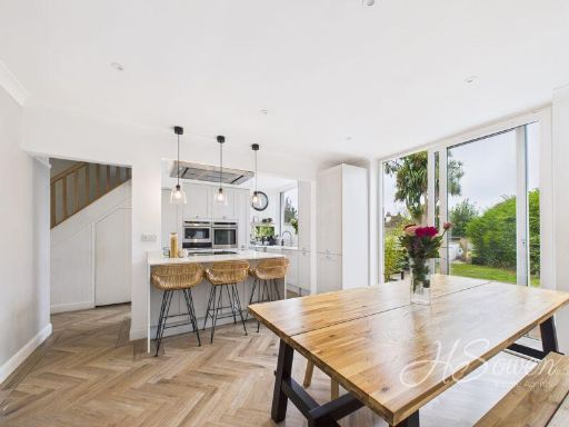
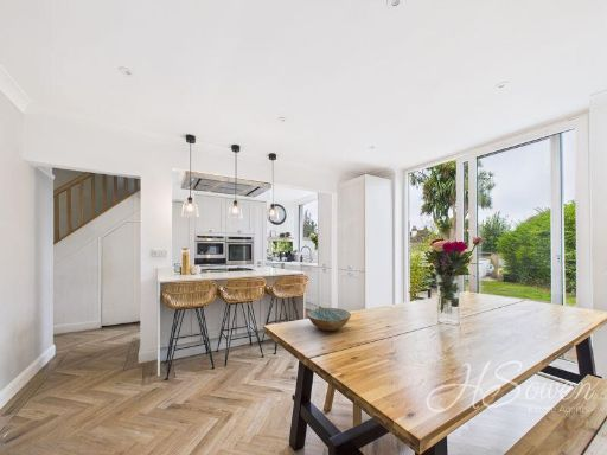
+ bowl [306,307,352,332]
